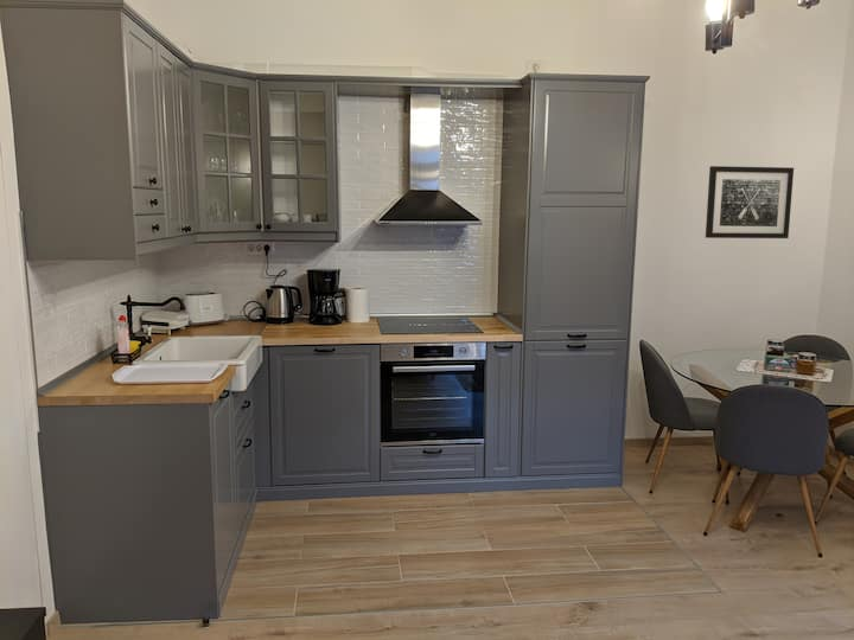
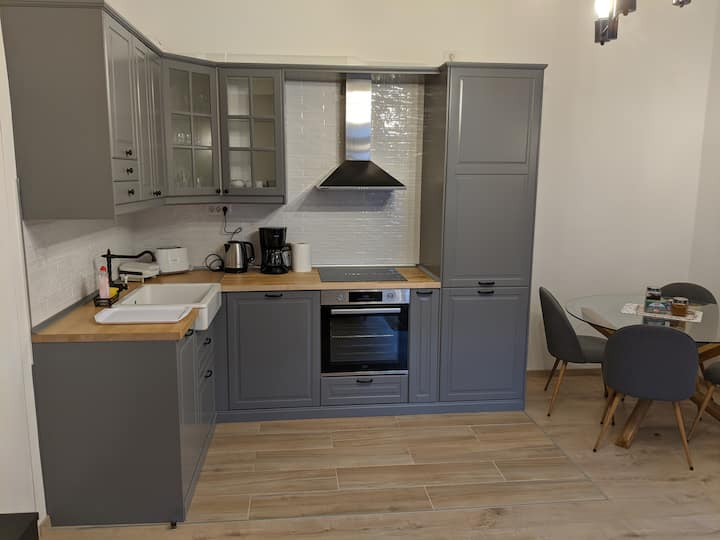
- wall art [705,165,795,239]
